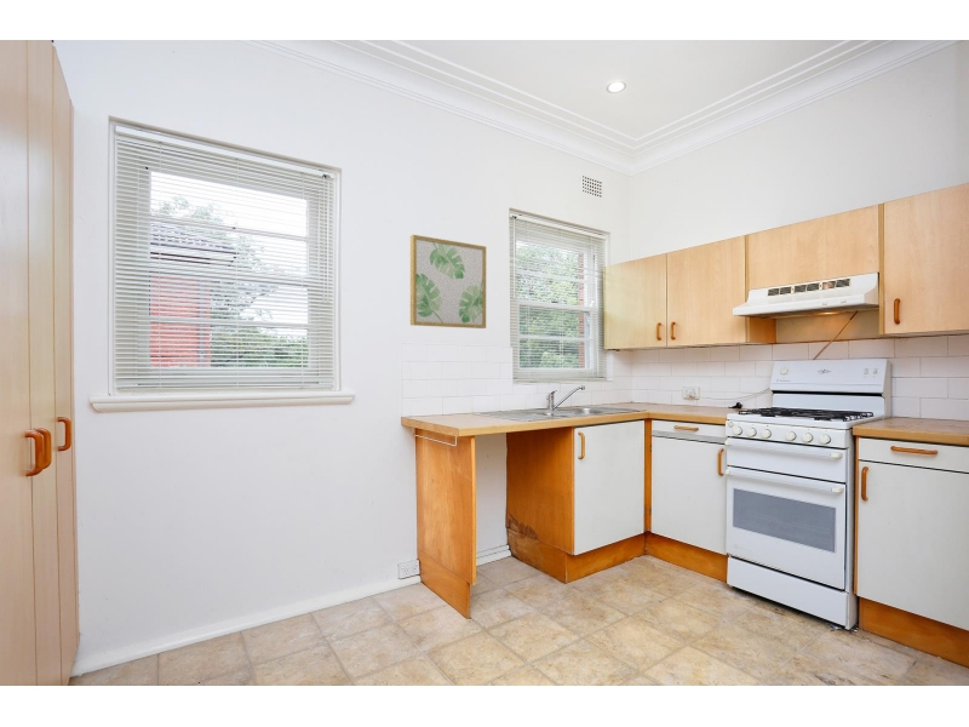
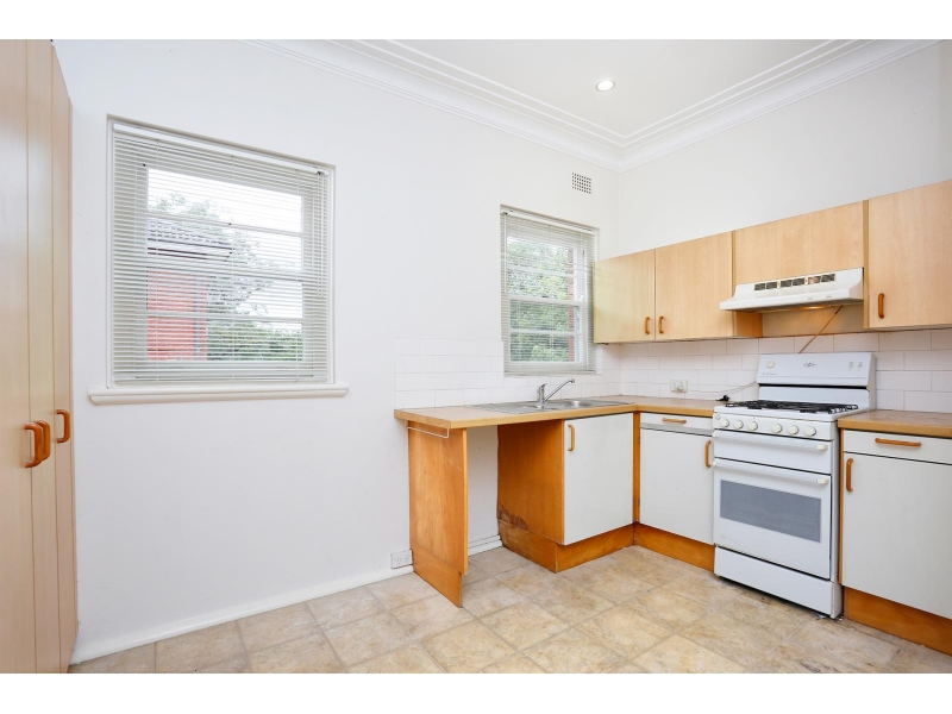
- wall art [409,234,487,330]
